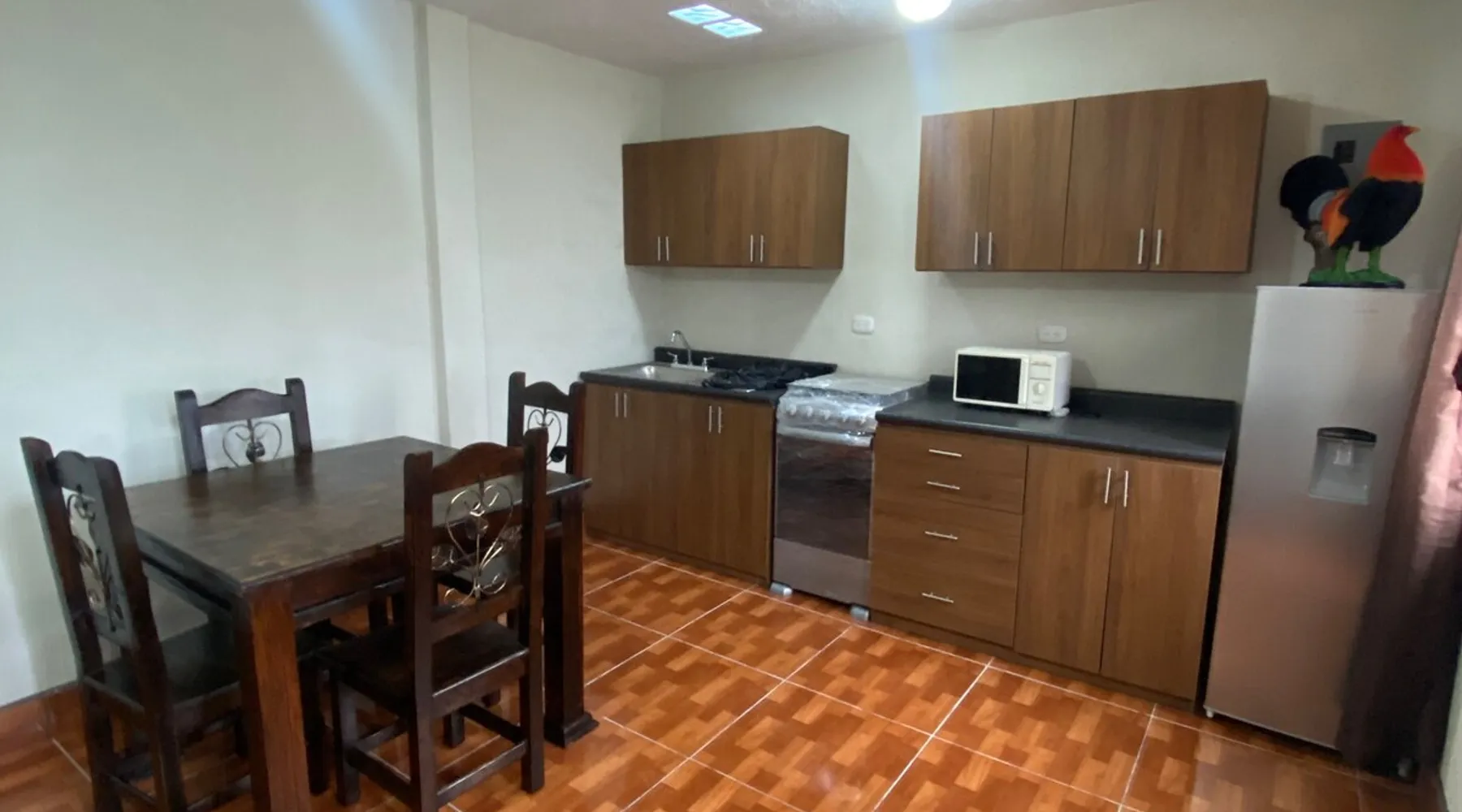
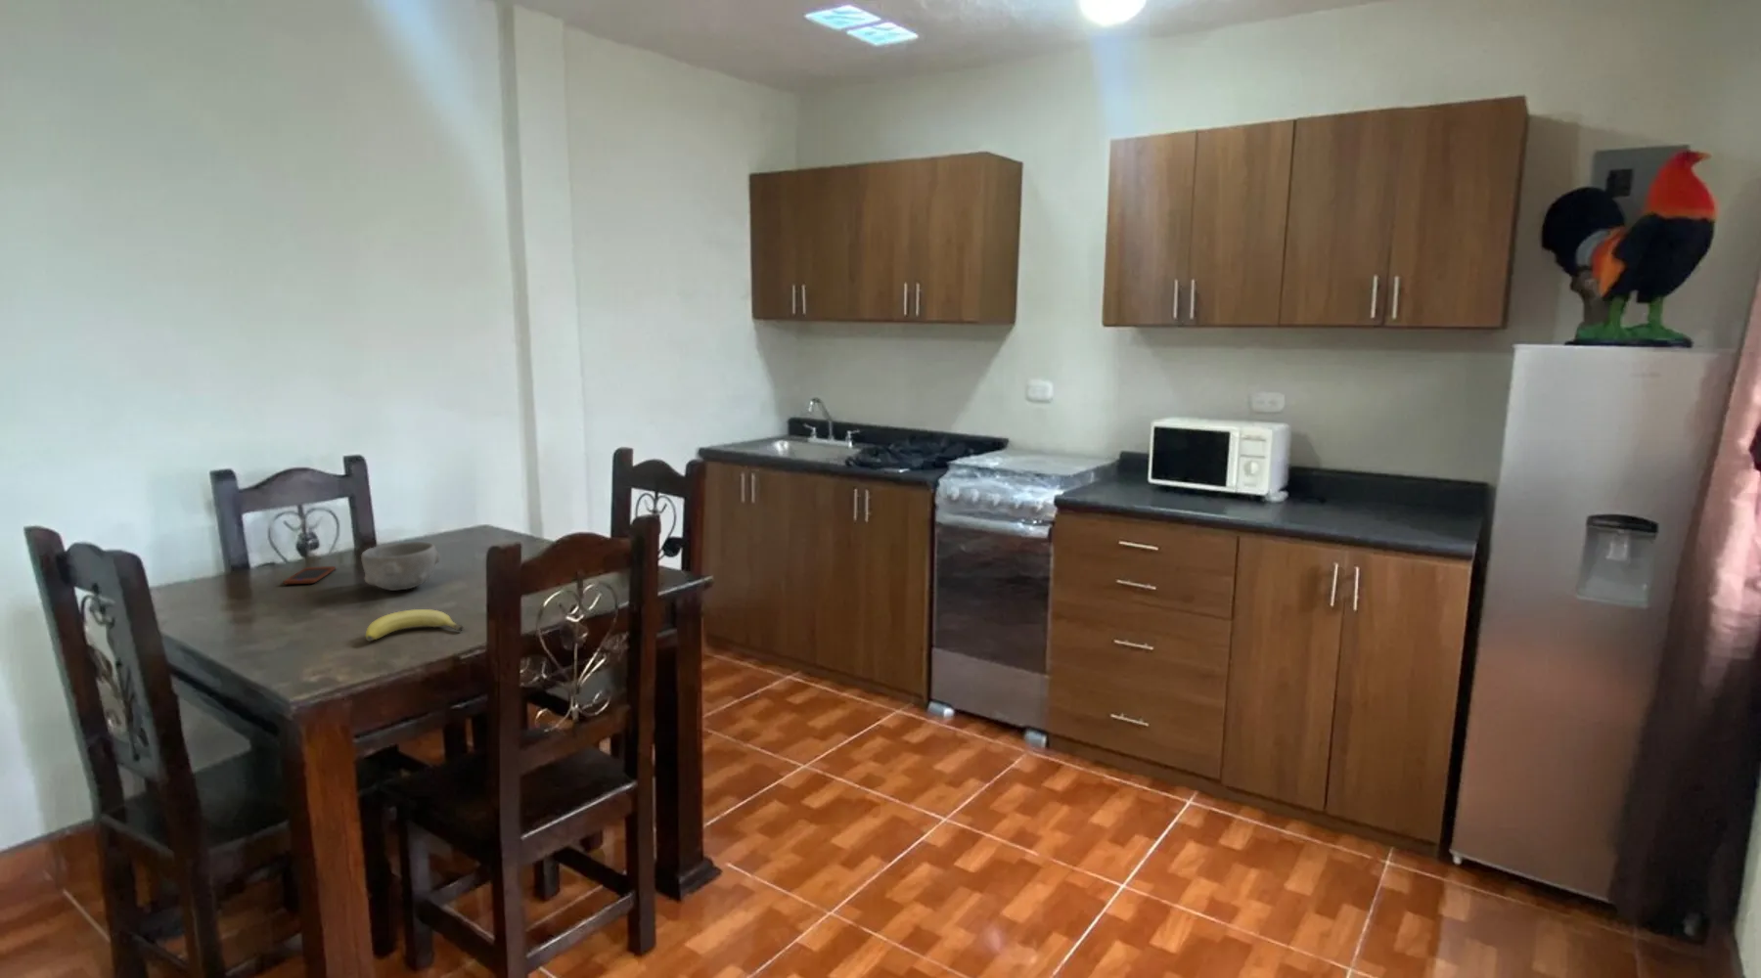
+ fruit [365,608,465,642]
+ smartphone [282,565,336,585]
+ bowl [360,541,441,591]
